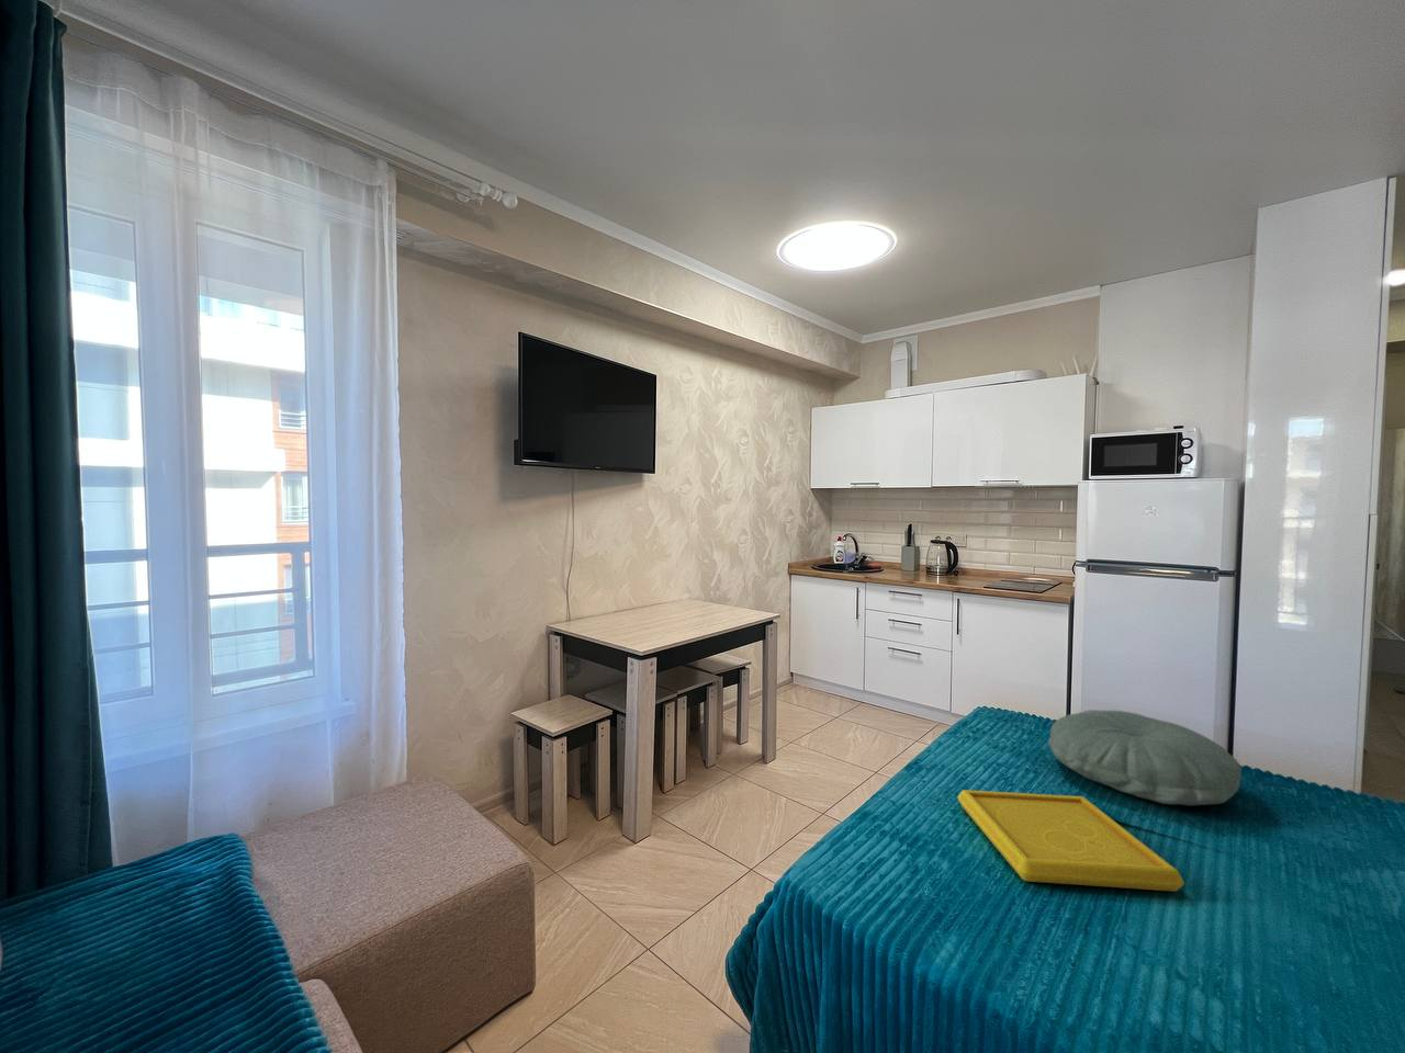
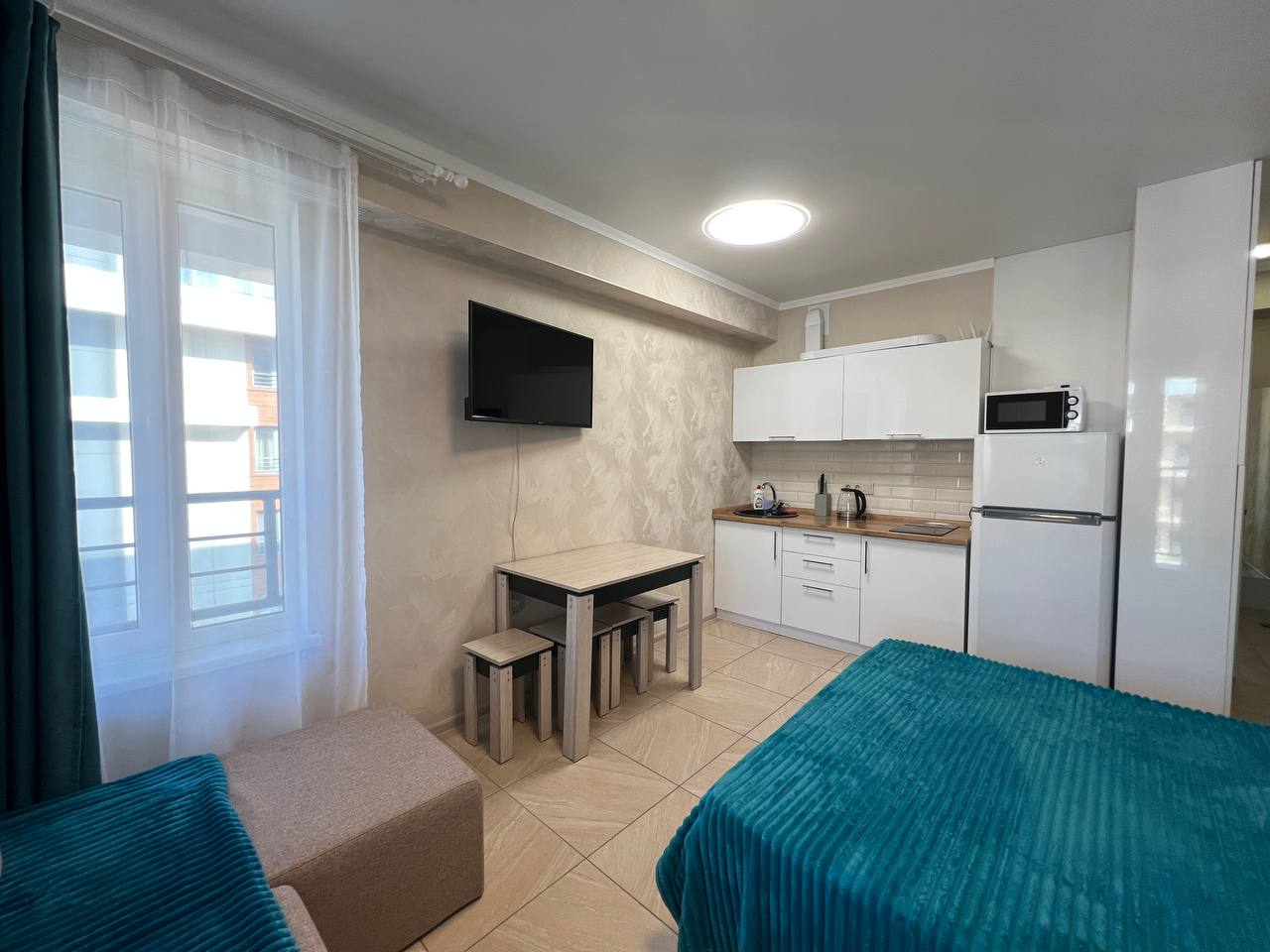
- pillow [1048,709,1242,806]
- serving tray [957,789,1186,892]
